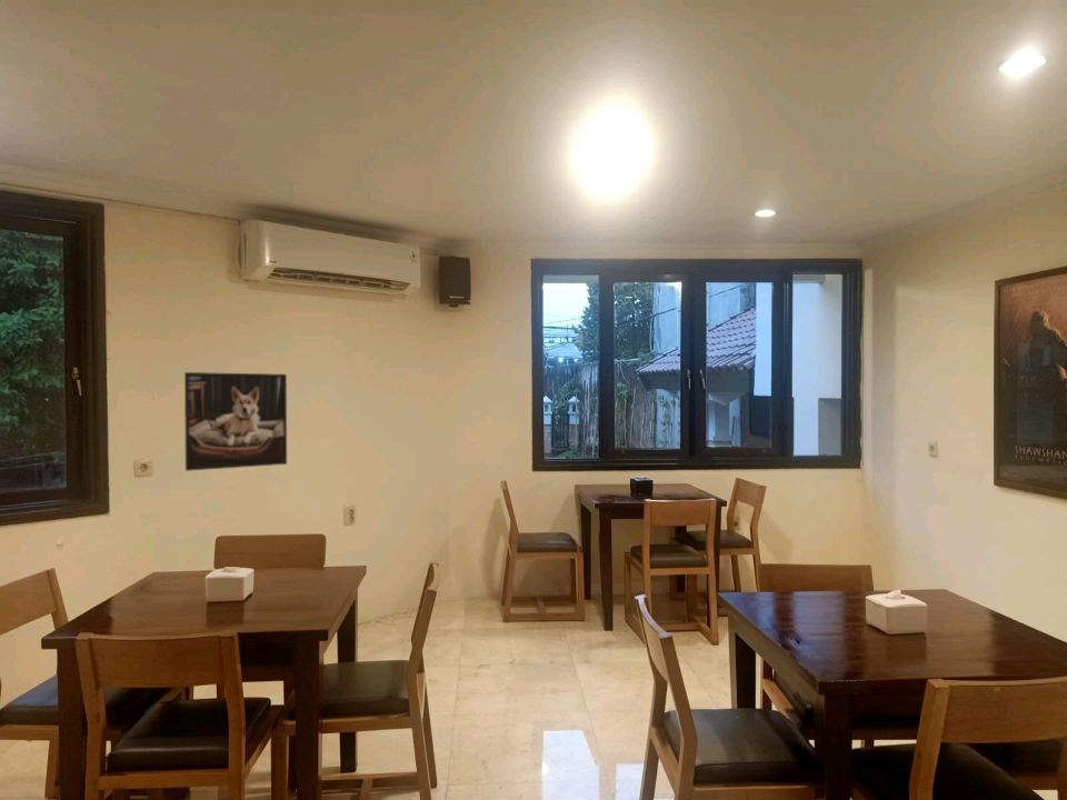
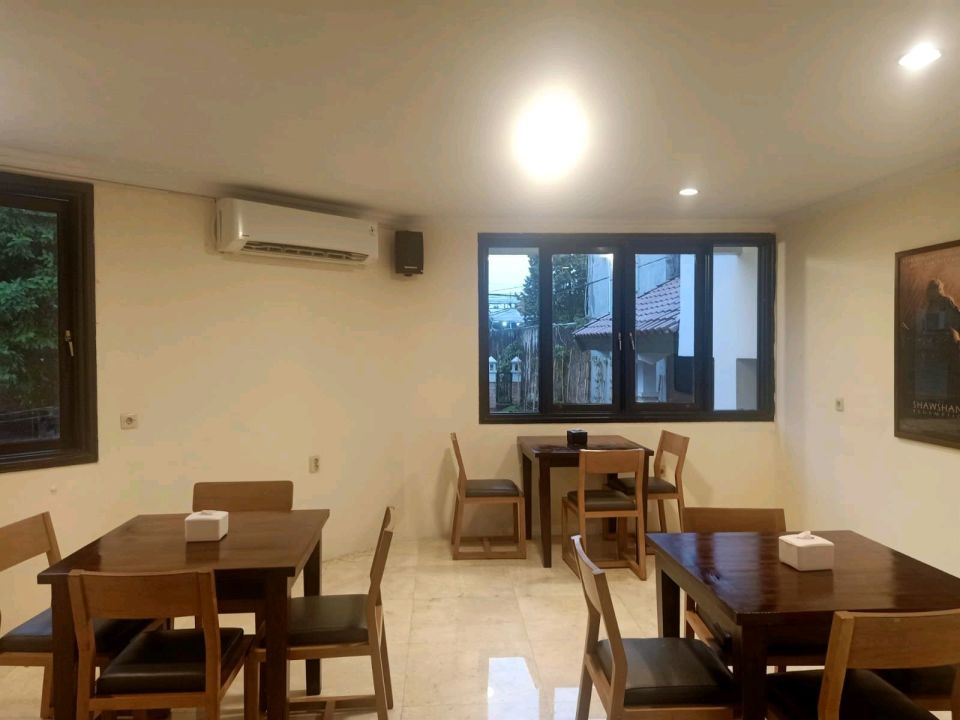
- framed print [183,371,288,472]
